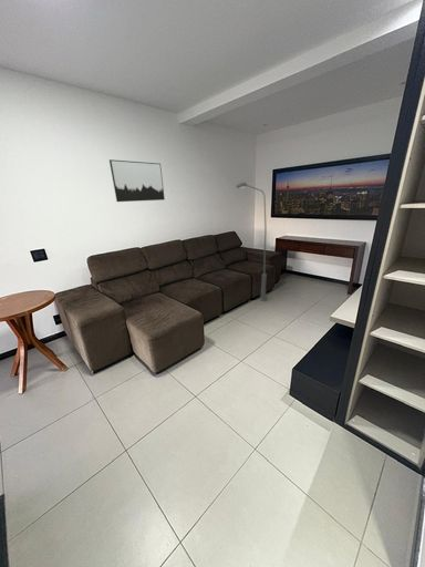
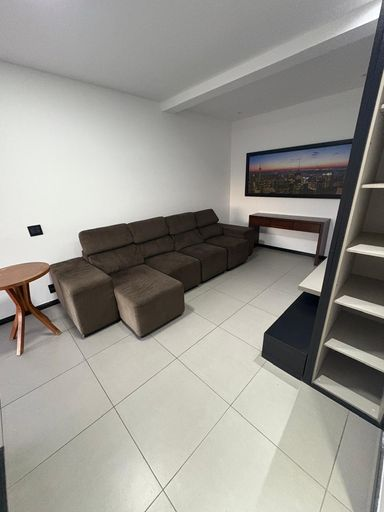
- wall art [108,158,166,203]
- floor lamp [235,181,268,302]
